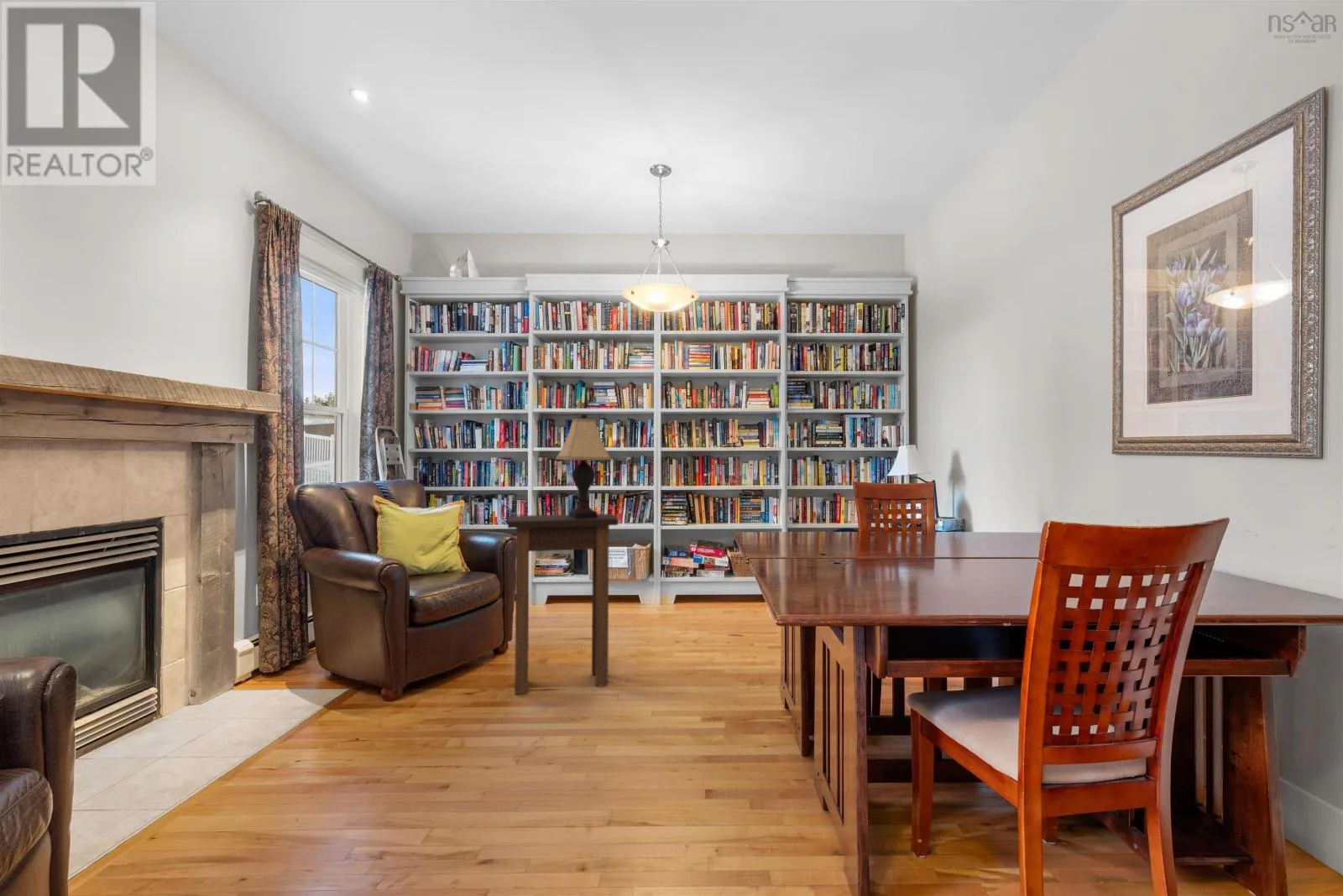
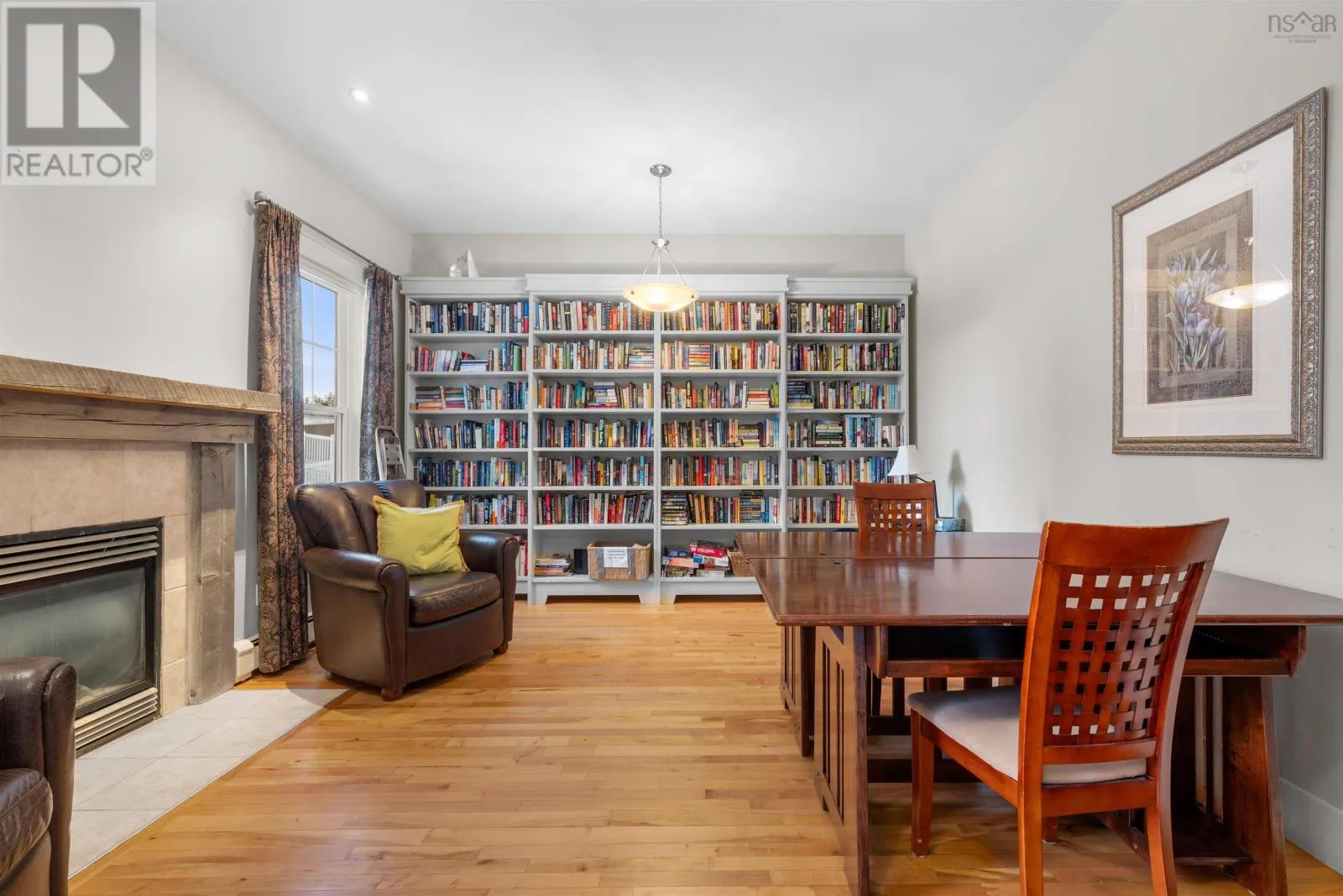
- side table [507,513,619,695]
- lamp [554,413,613,519]
